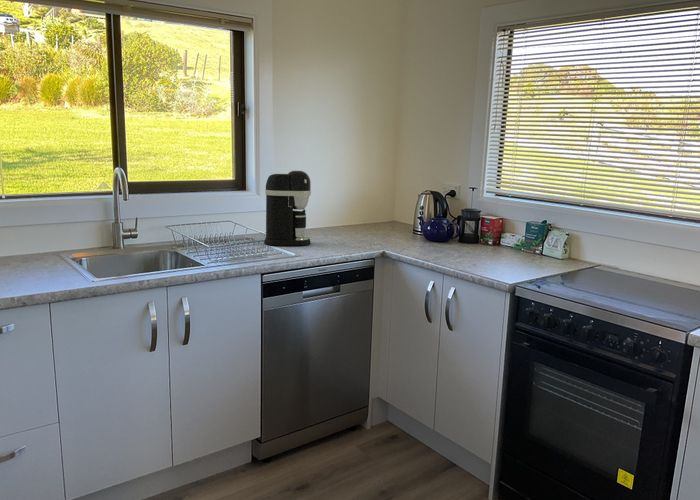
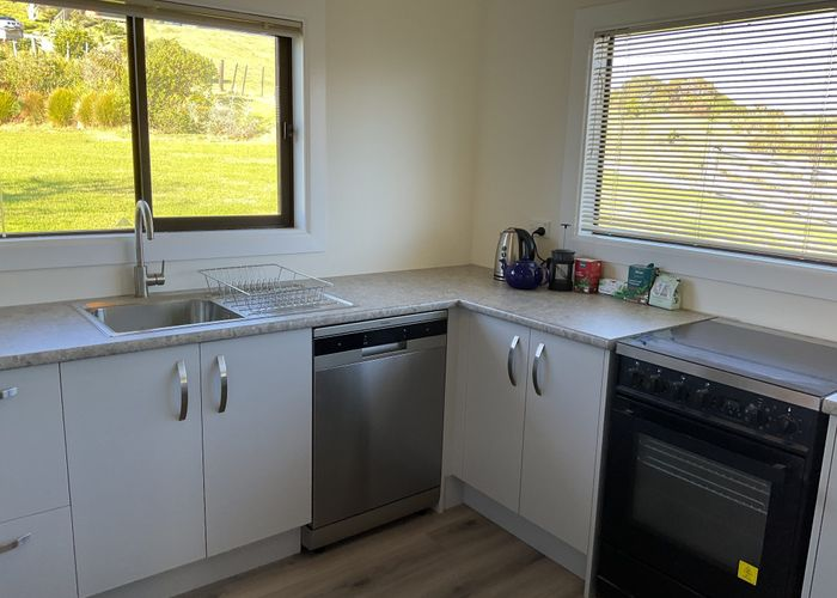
- coffee maker [263,169,312,247]
